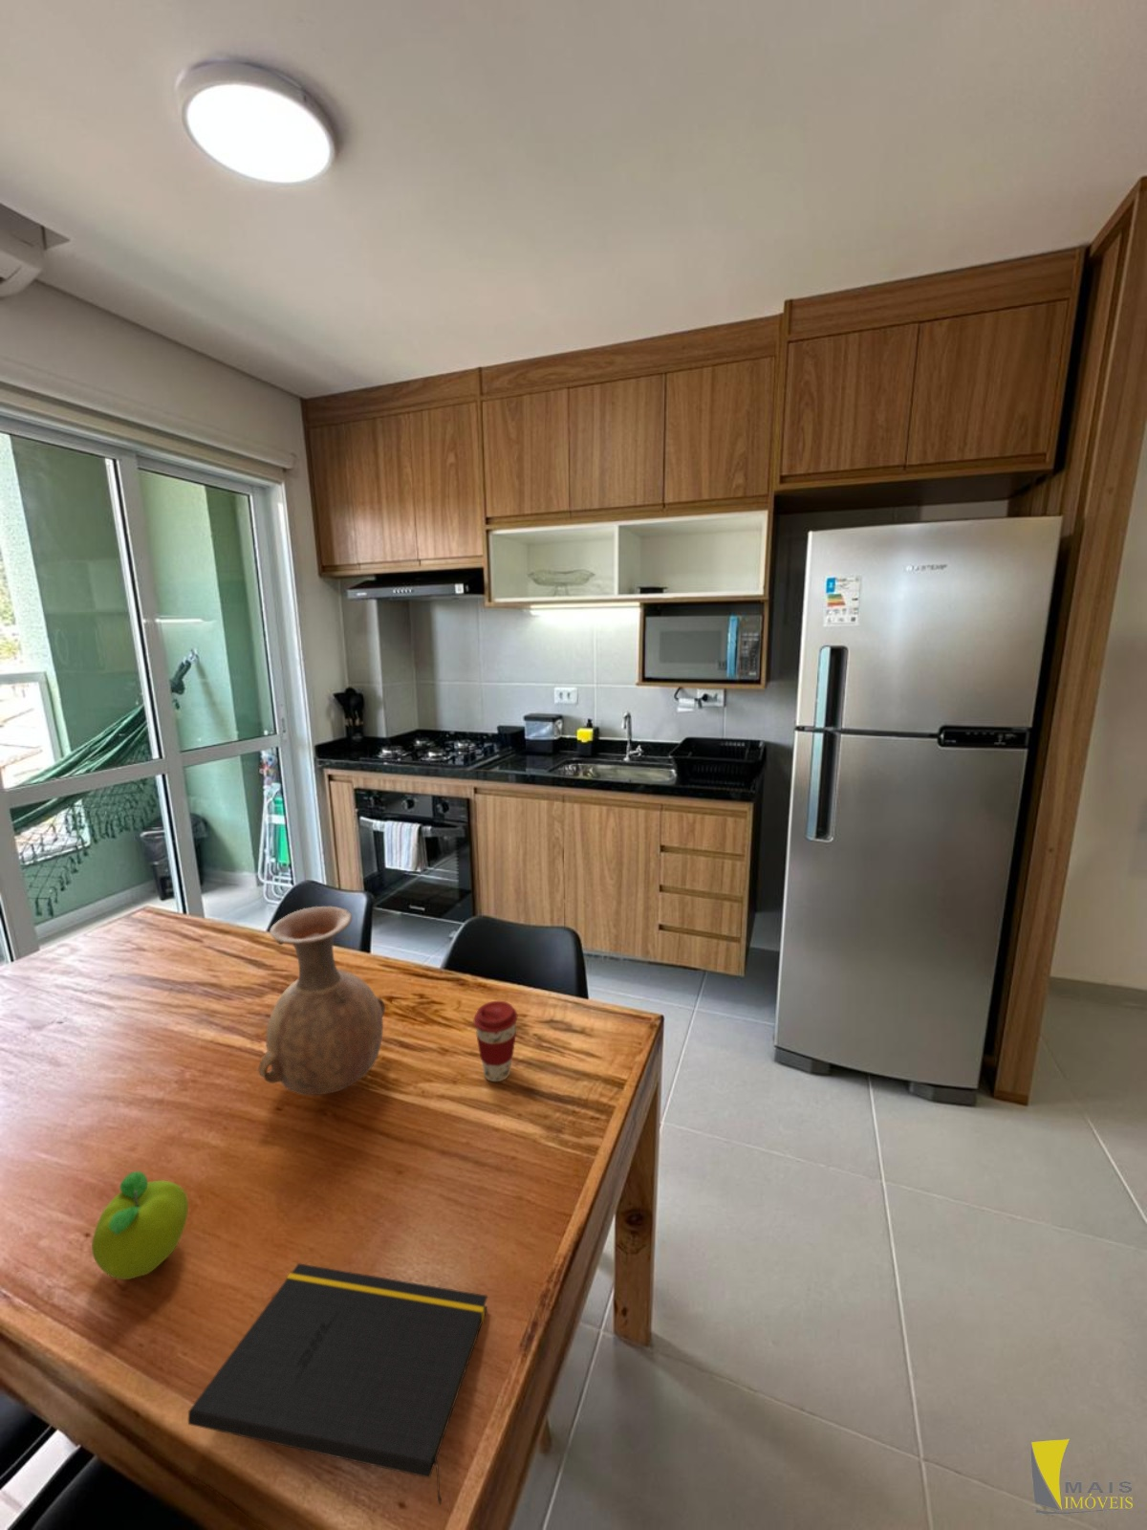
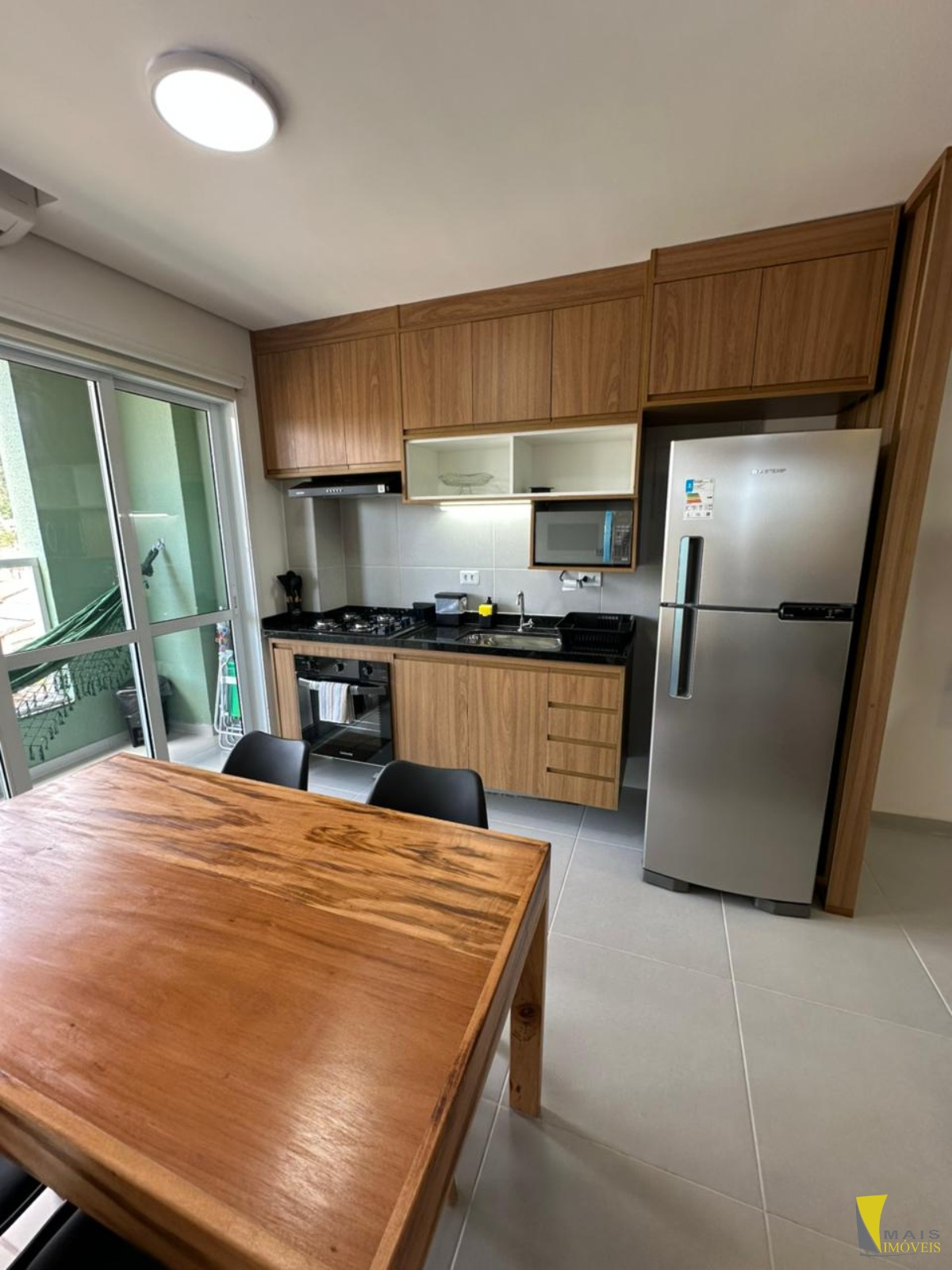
- vase [258,906,387,1096]
- fruit [90,1171,189,1281]
- notepad [187,1263,488,1506]
- coffee cup [473,1000,518,1083]
